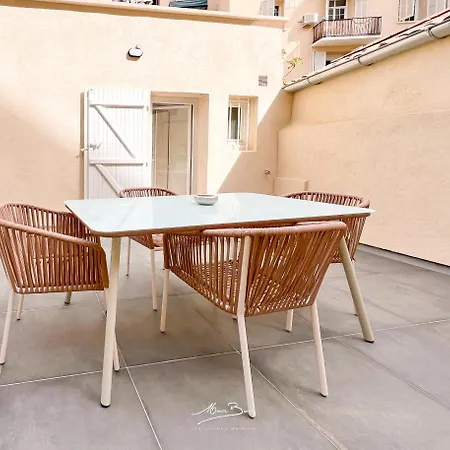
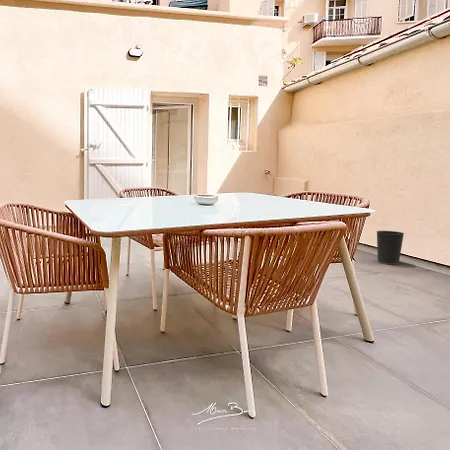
+ wastebasket [375,230,405,265]
